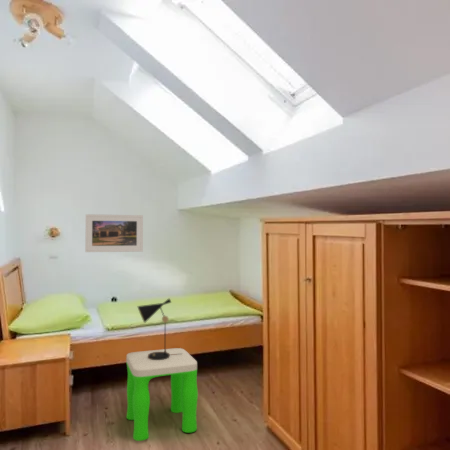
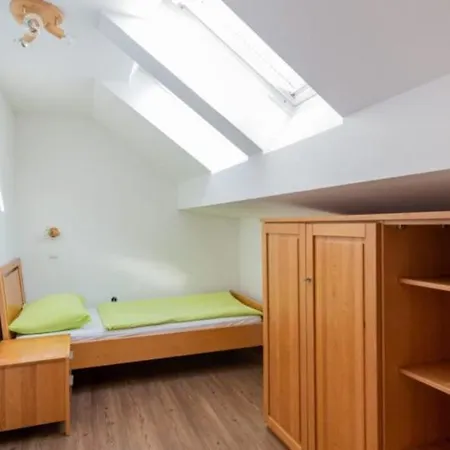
- stool [125,347,199,442]
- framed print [84,213,144,253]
- table lamp [137,297,177,360]
